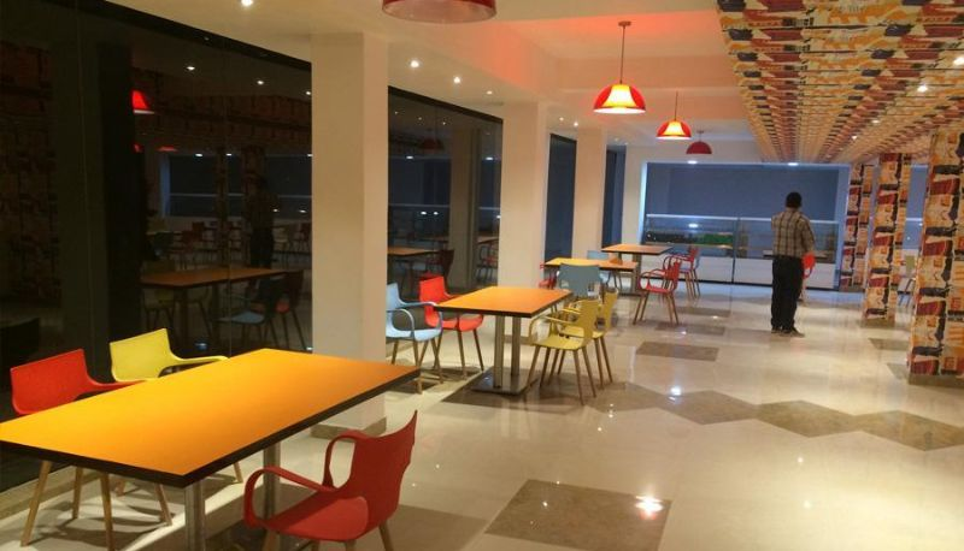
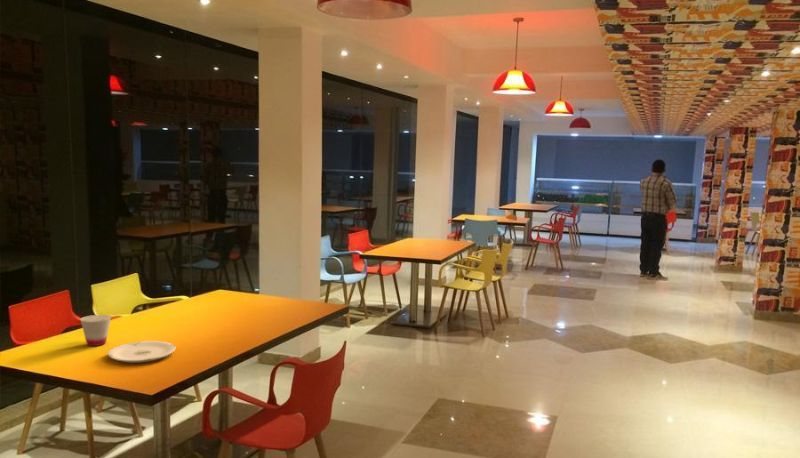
+ plate [107,340,177,364]
+ cup [79,314,112,347]
